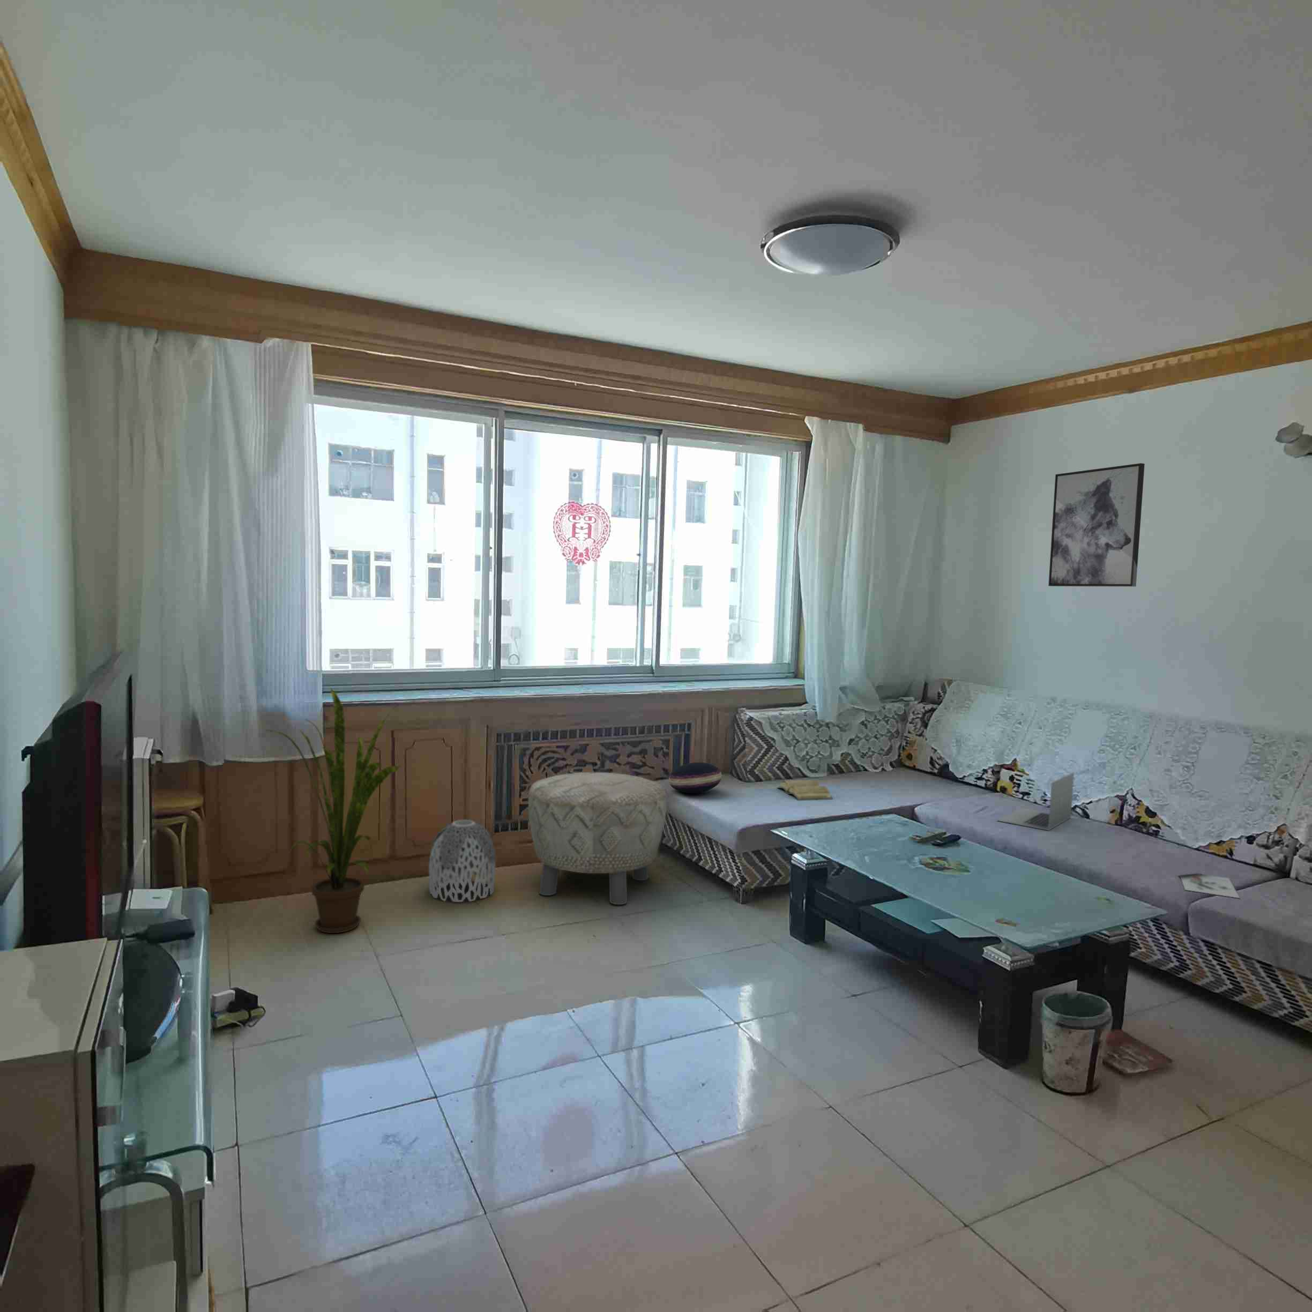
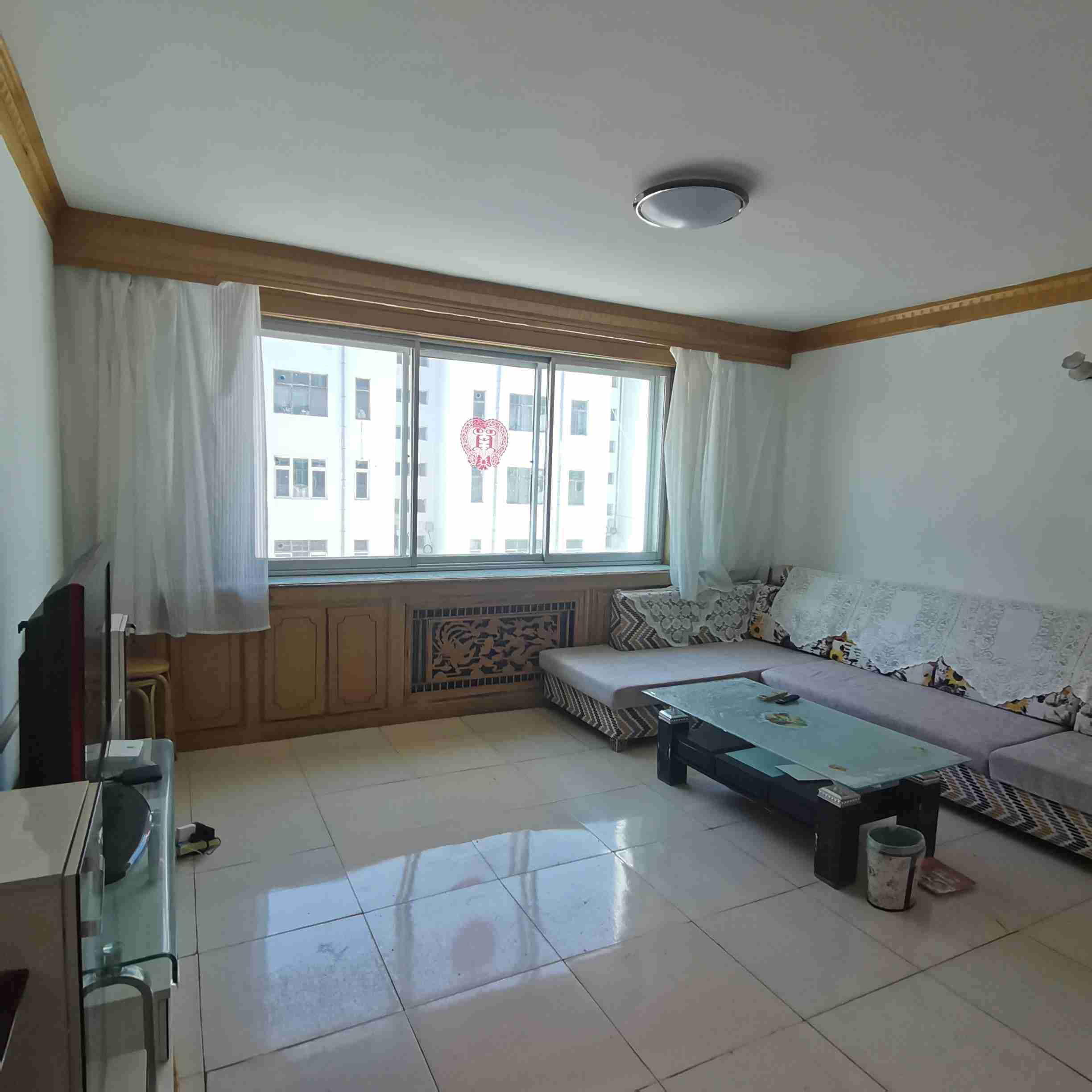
- diary [776,780,833,800]
- cushion [668,762,722,794]
- vase [428,819,496,902]
- wall art [1048,463,1145,588]
- house plant [264,688,402,934]
- laptop [996,771,1074,831]
- ottoman [527,771,667,905]
- architectural model [1179,873,1241,899]
